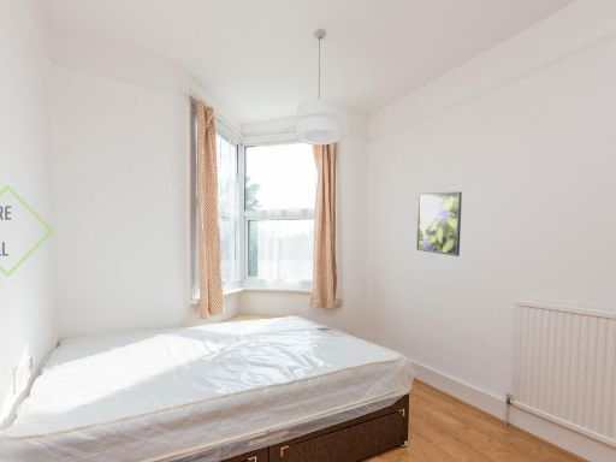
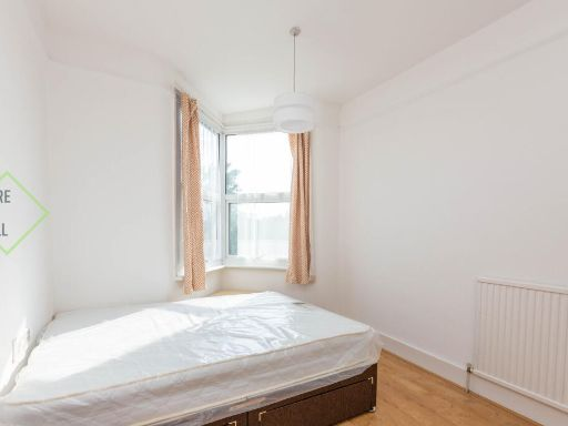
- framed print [415,190,463,257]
